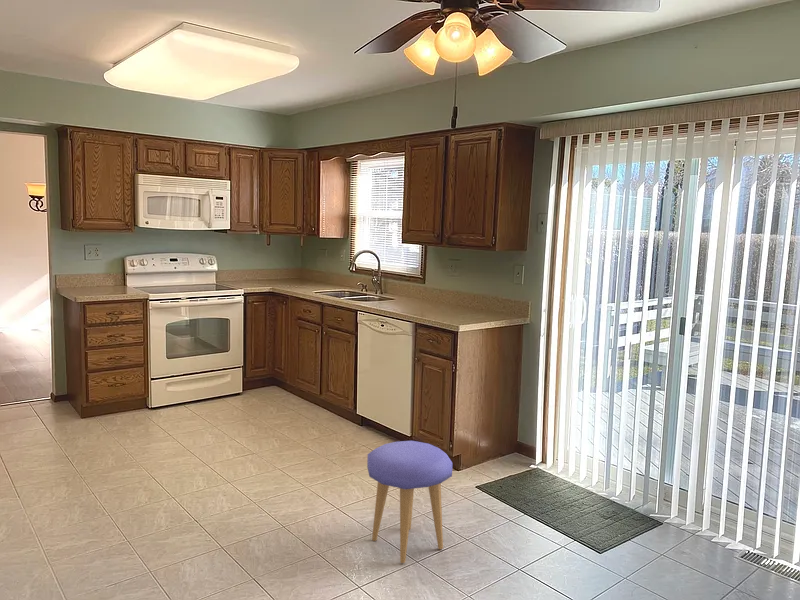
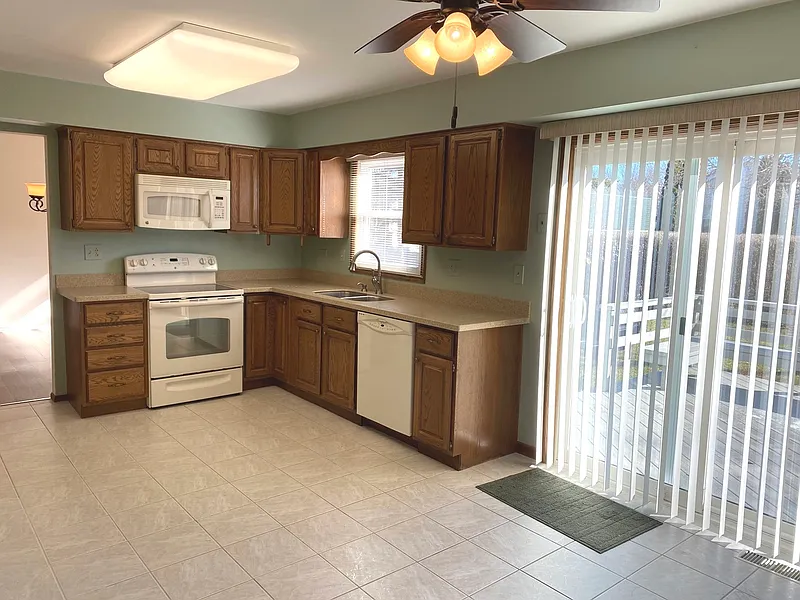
- stool [366,440,453,564]
